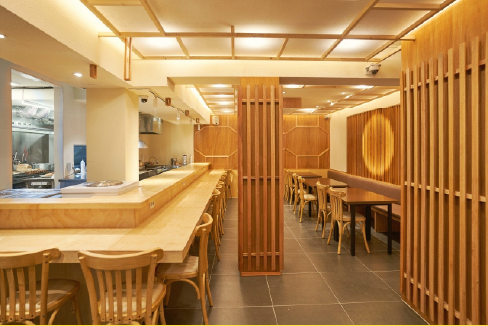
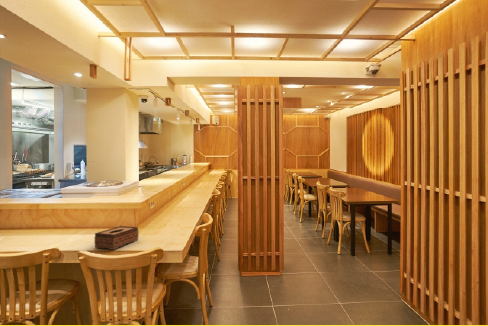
+ tissue box [94,225,139,251]
